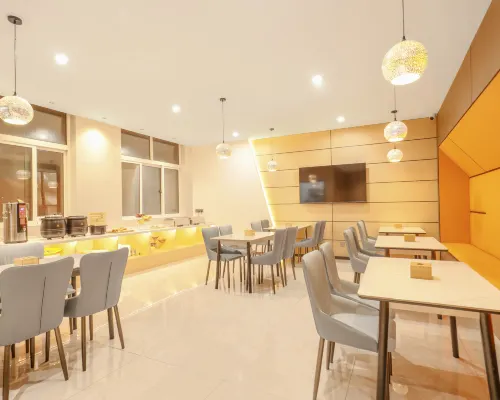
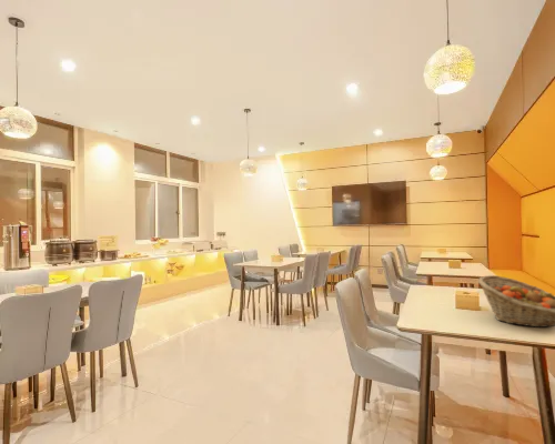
+ fruit basket [477,274,555,329]
